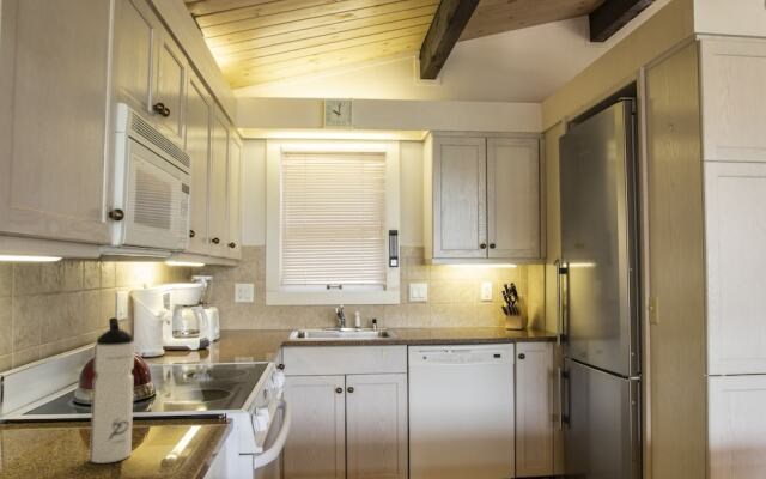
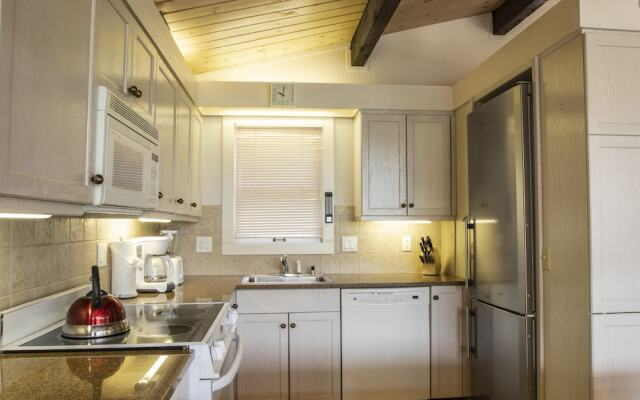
- water bottle [89,323,136,465]
